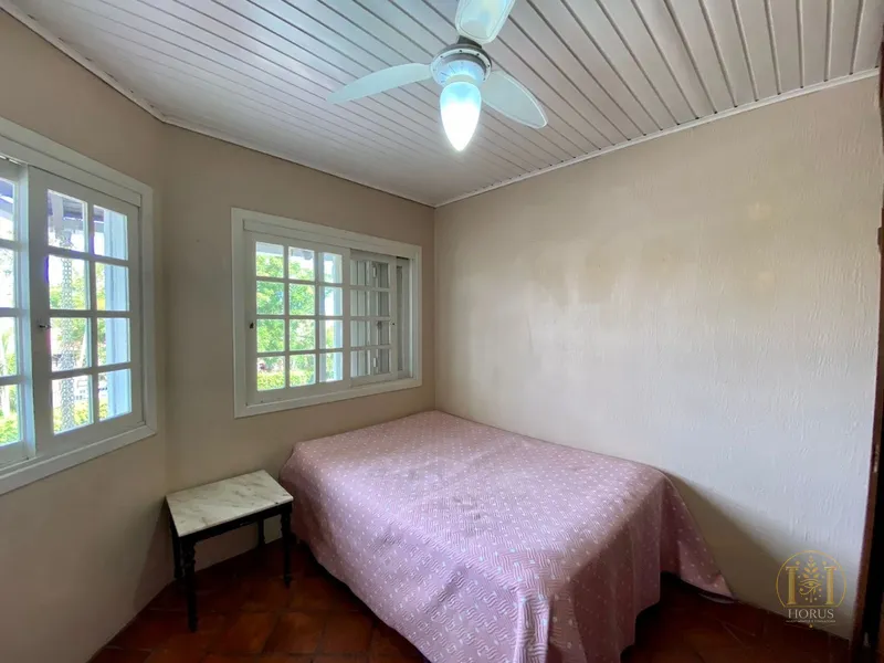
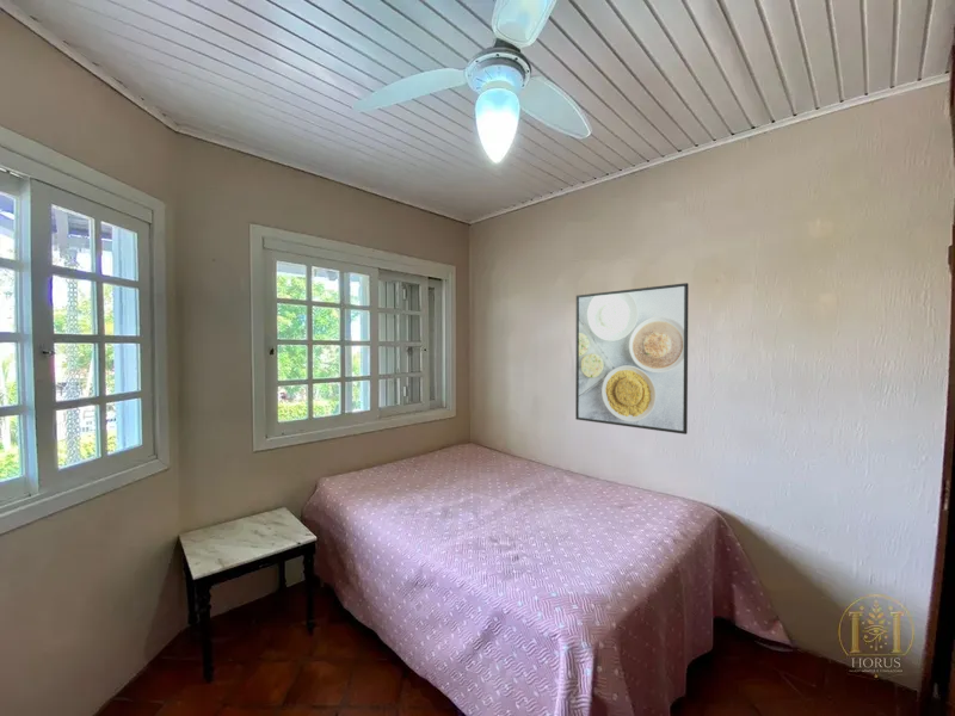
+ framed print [574,282,690,436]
